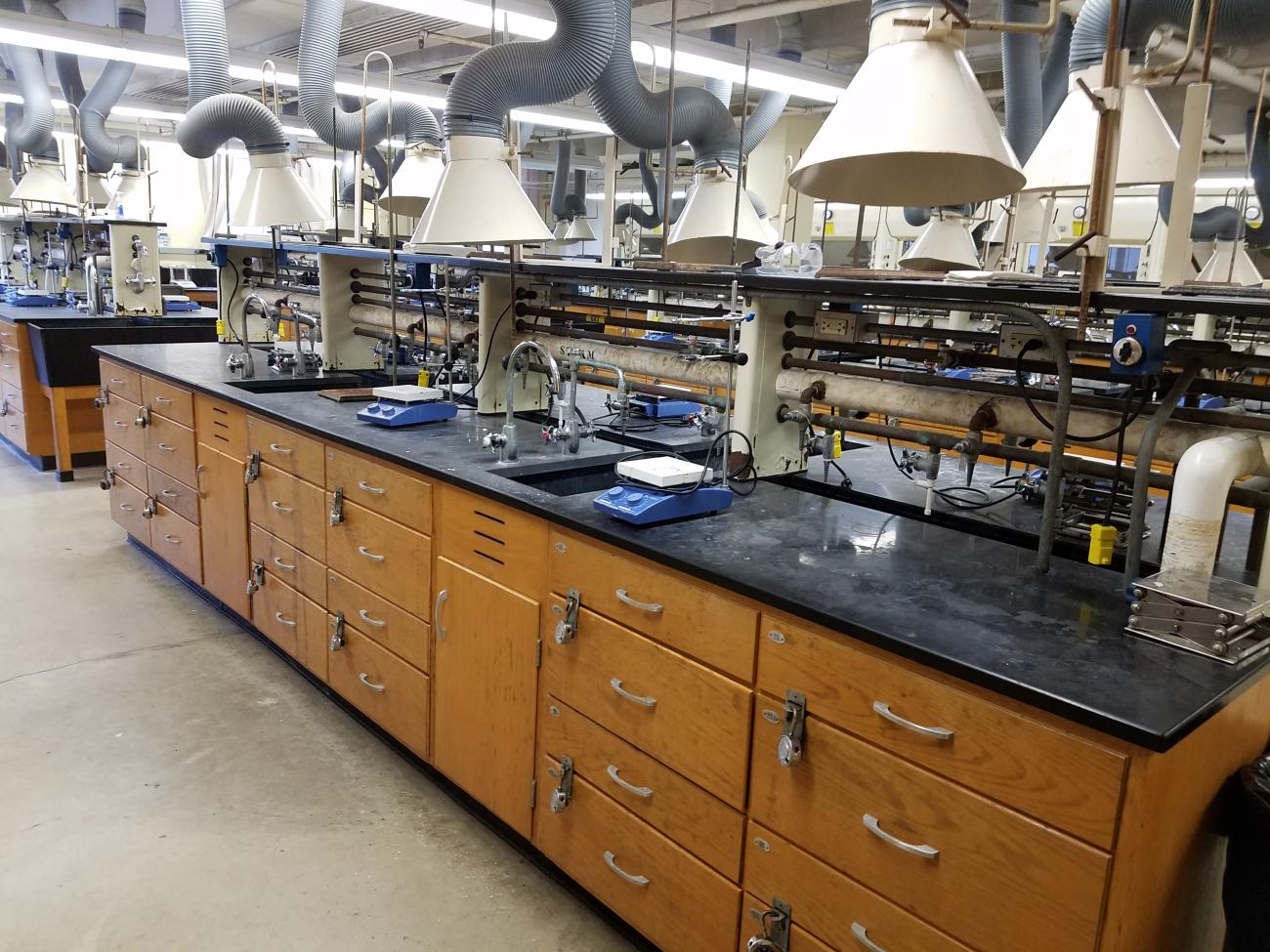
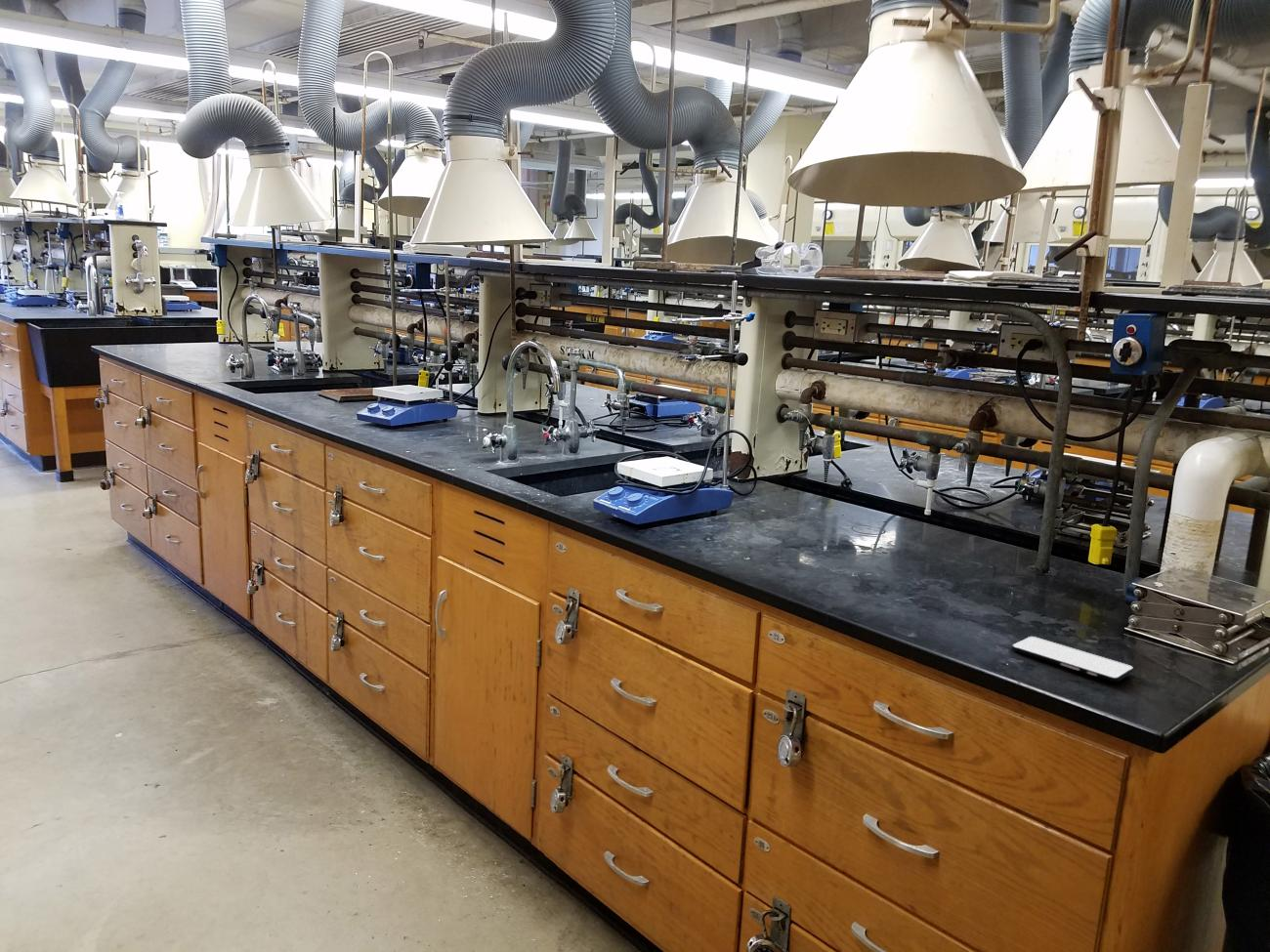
+ smartphone [1010,636,1135,683]
